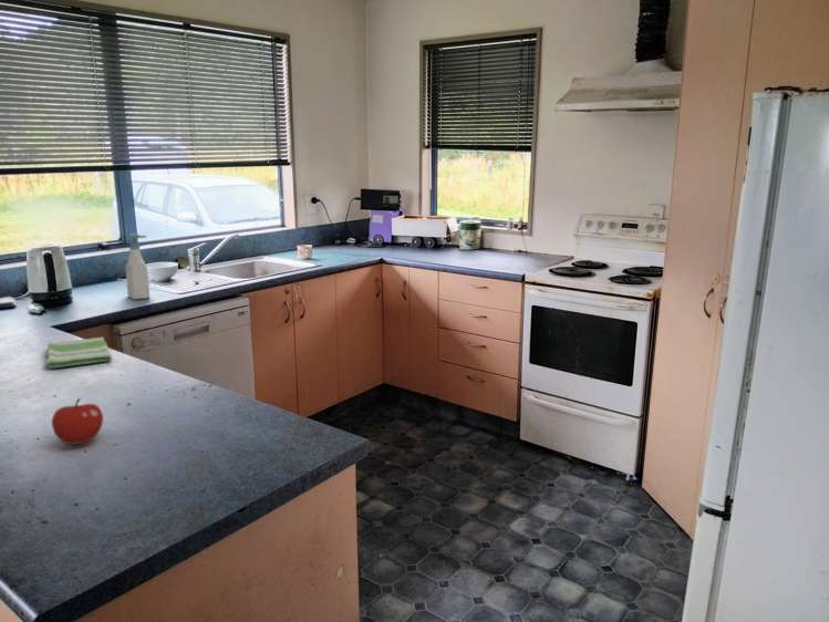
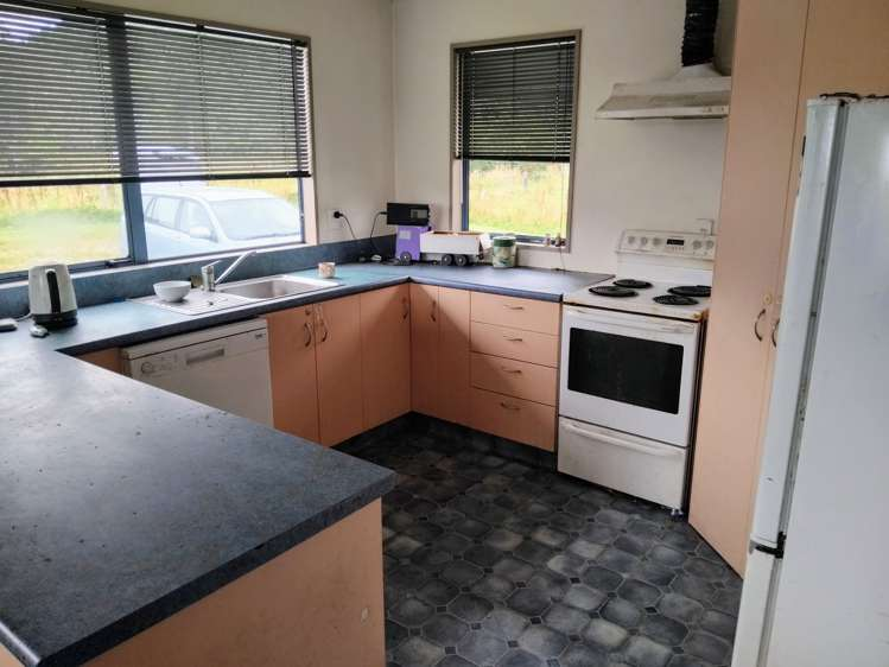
- soap bottle [124,232,151,301]
- fruit [51,397,104,445]
- dish towel [43,336,113,370]
